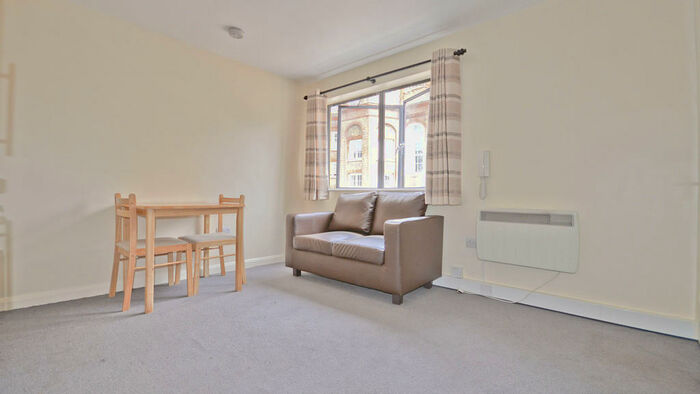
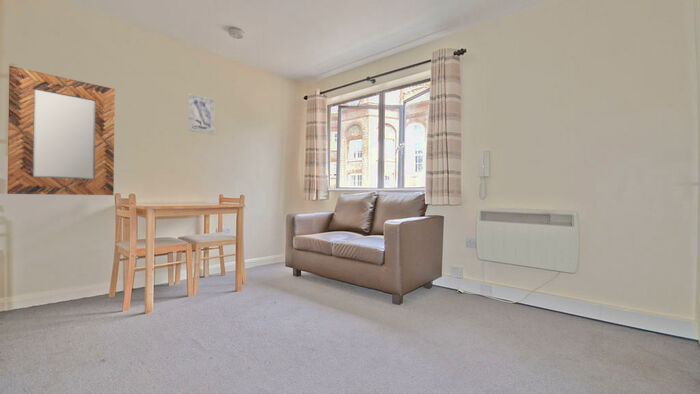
+ wall art [187,93,216,136]
+ home mirror [6,65,116,196]
